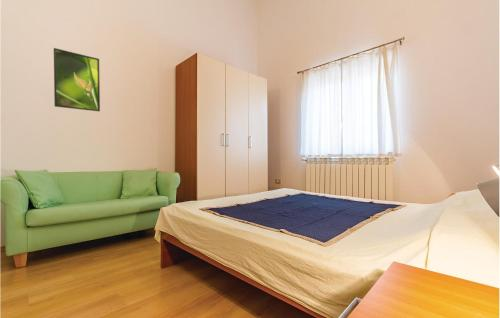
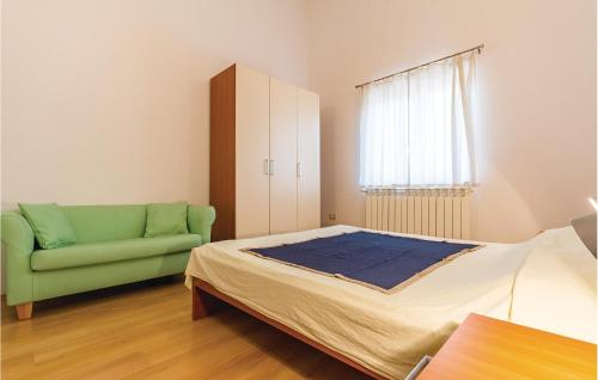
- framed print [53,47,101,112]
